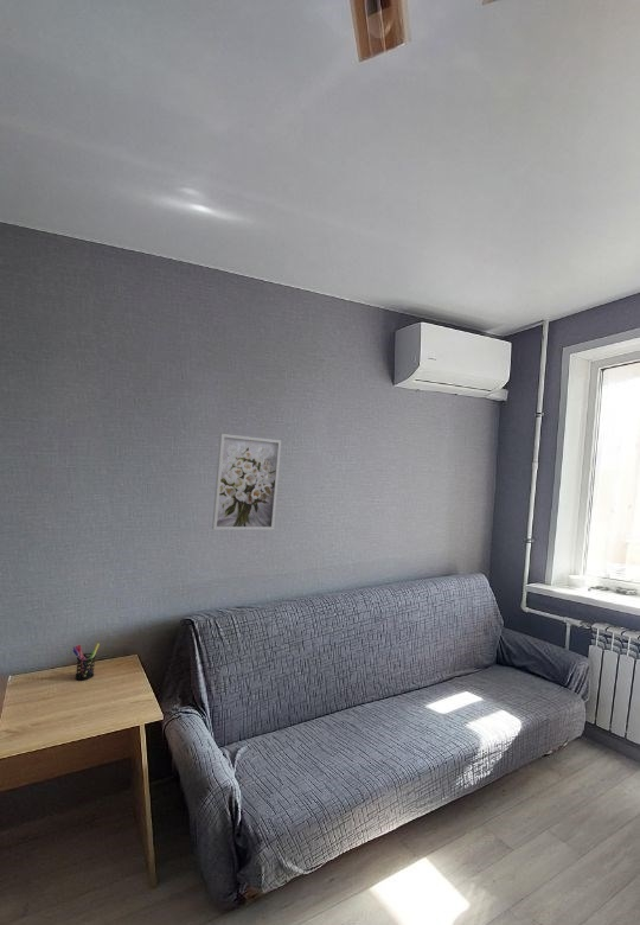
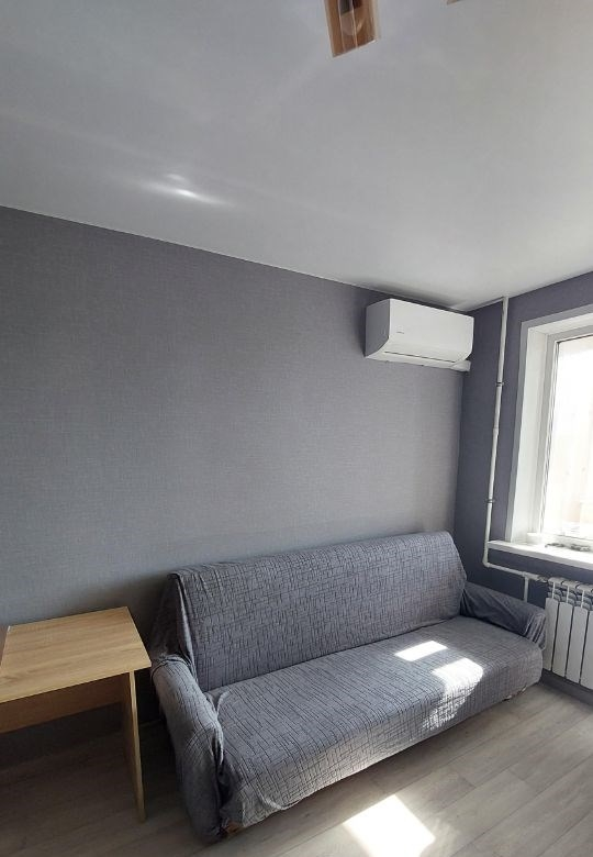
- wall art [211,433,282,531]
- pen holder [72,643,101,681]
